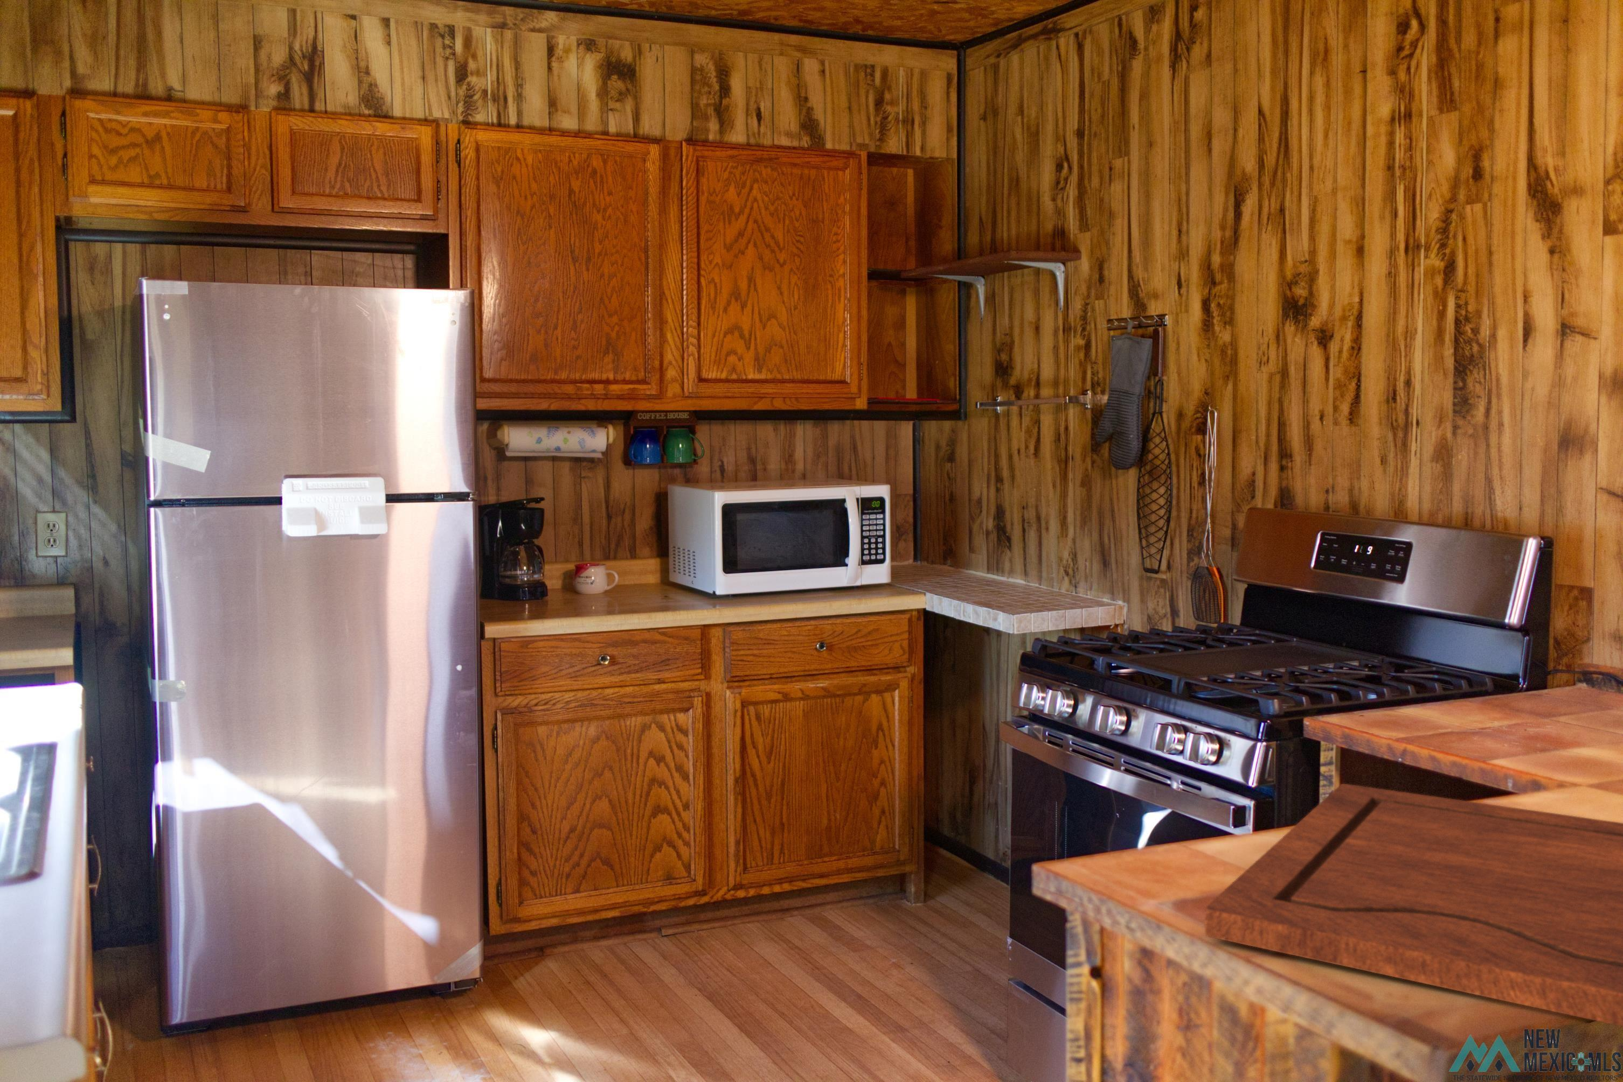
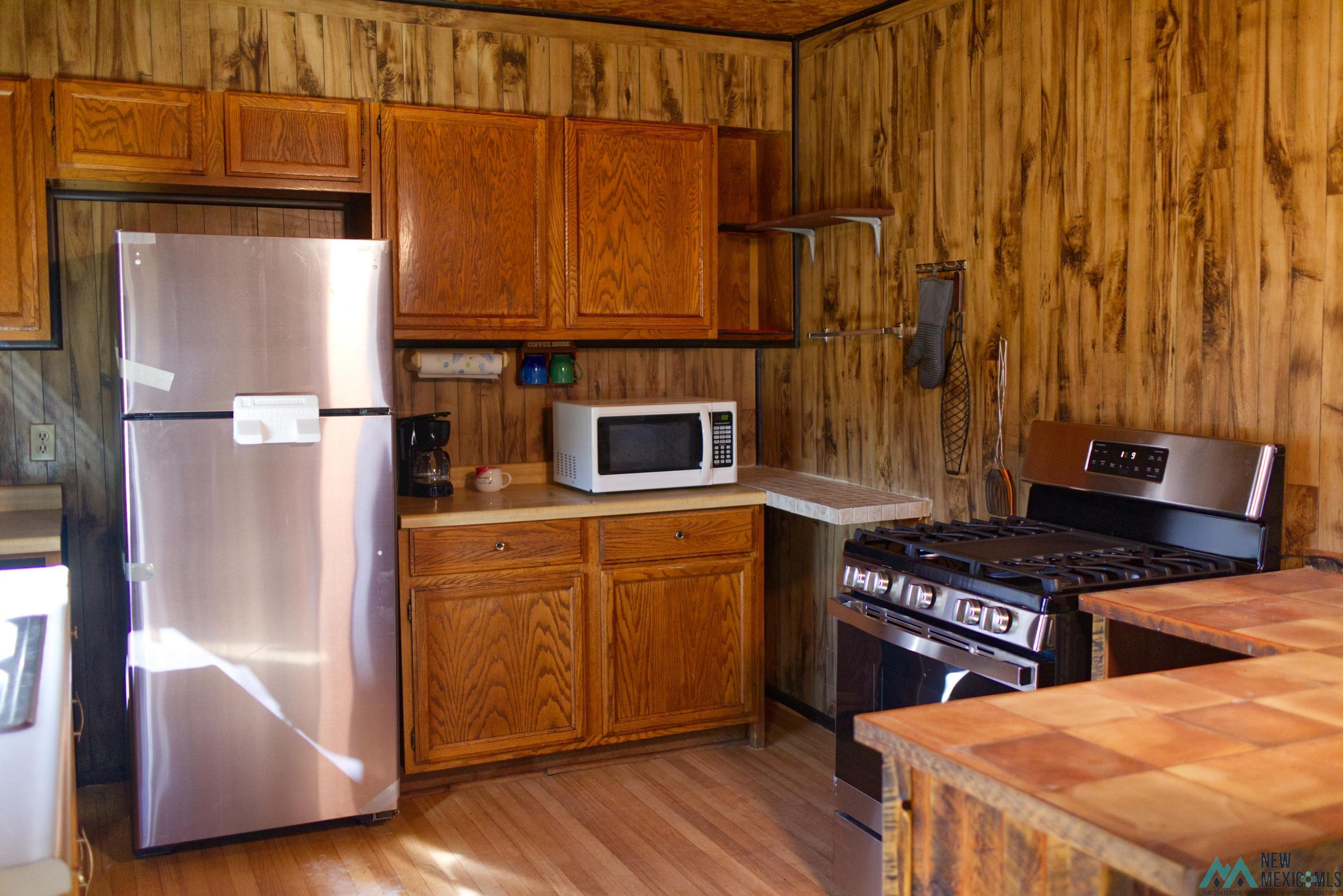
- cutting board [1205,784,1623,1028]
